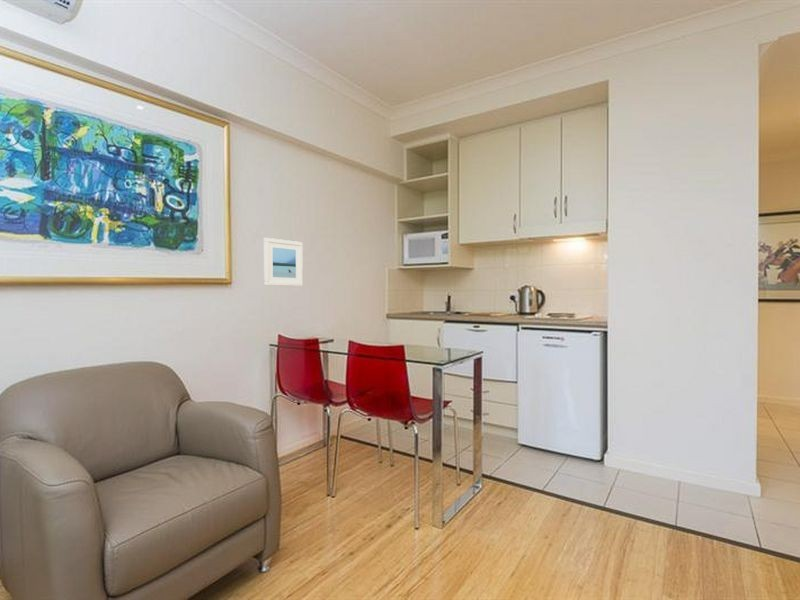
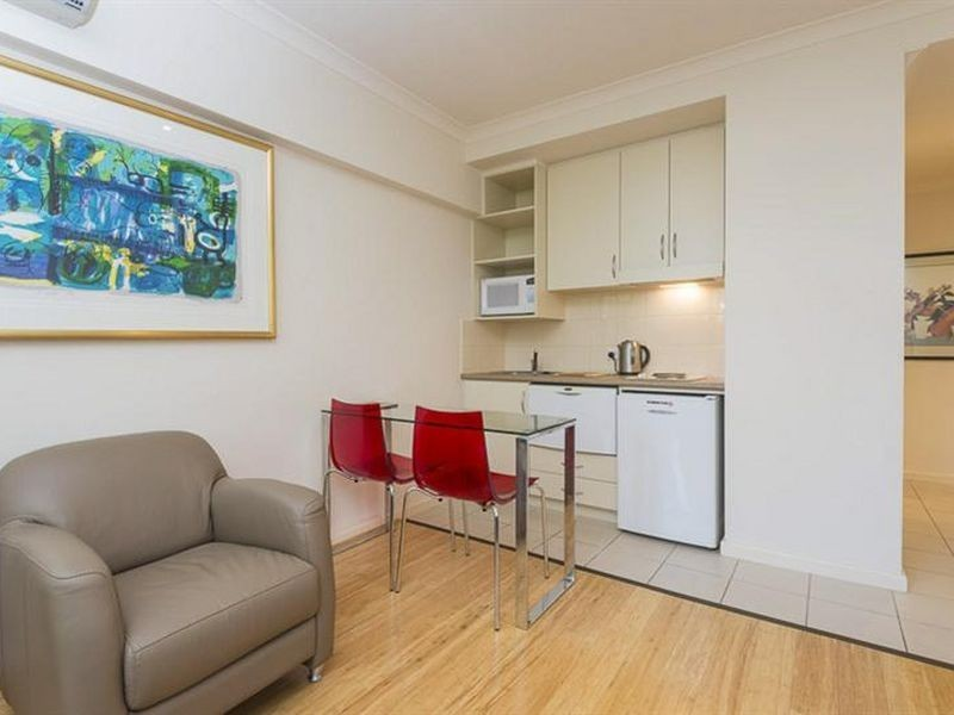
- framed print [263,237,304,287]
